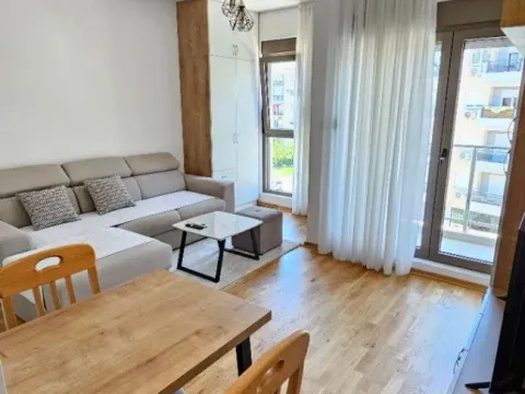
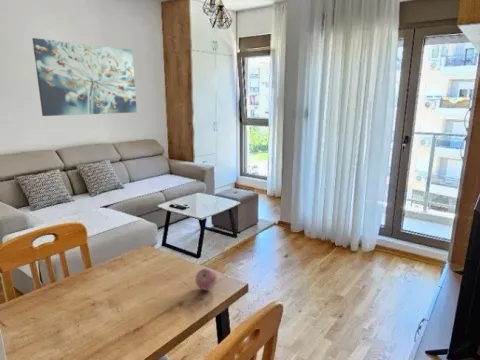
+ apple [194,267,218,291]
+ wall art [31,37,138,117]
